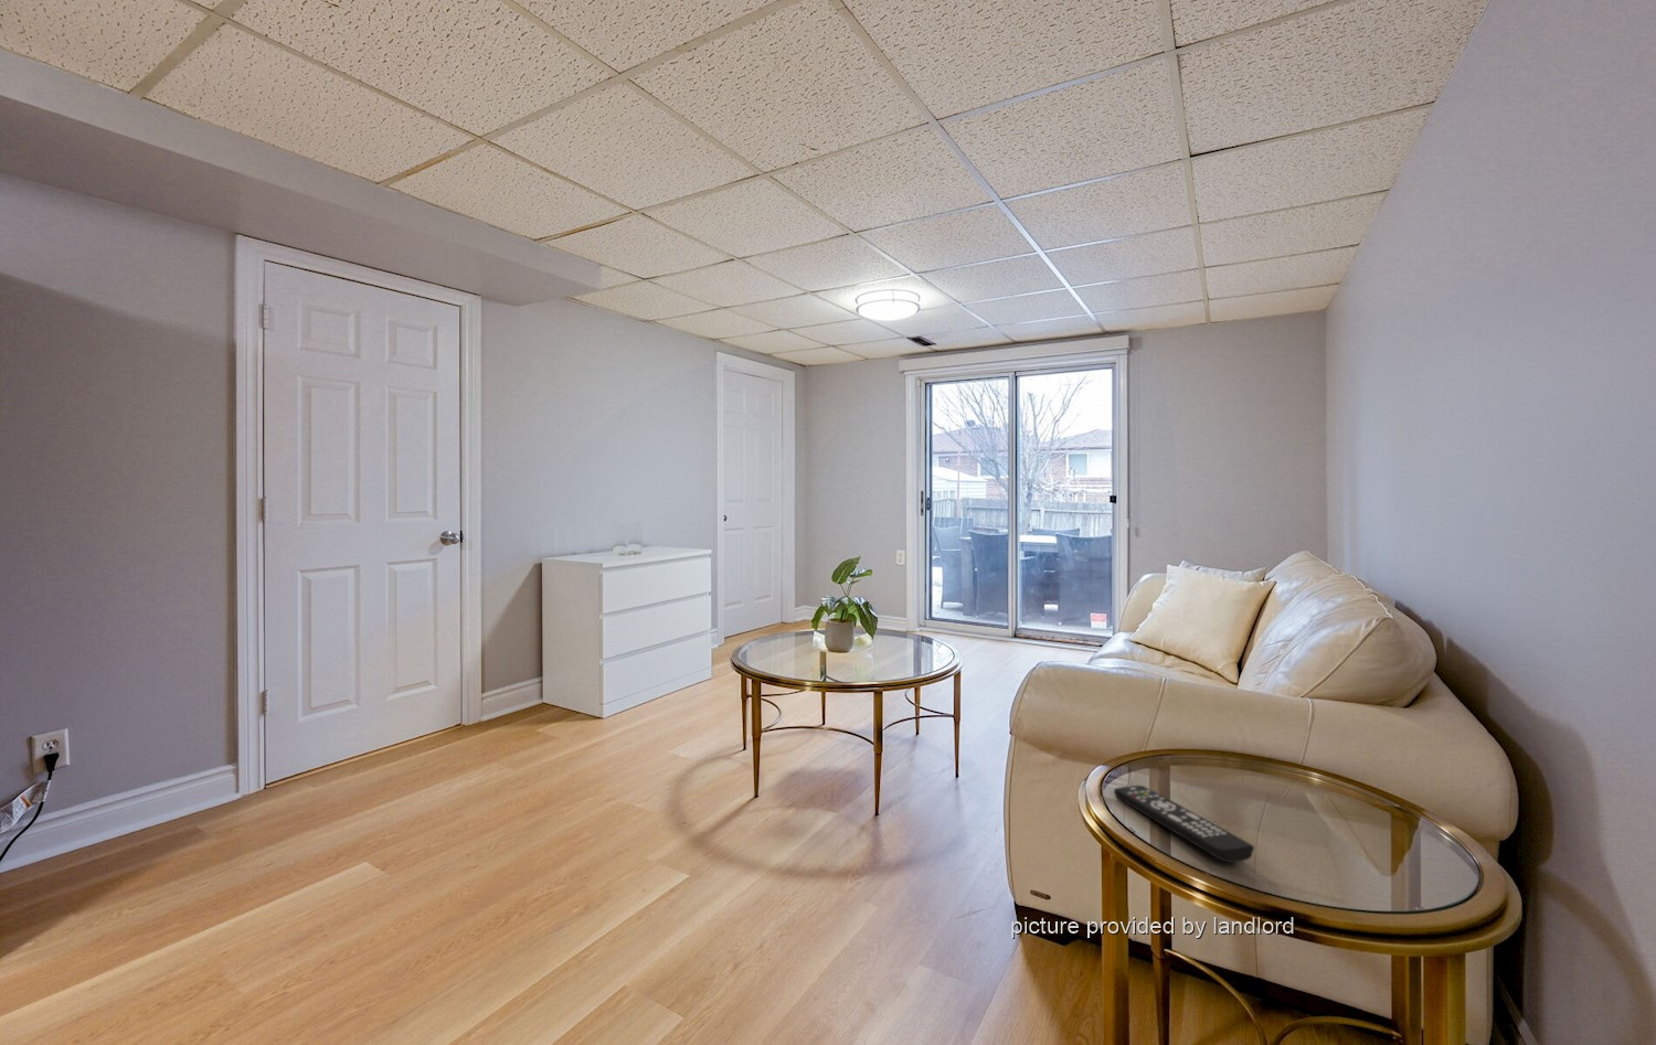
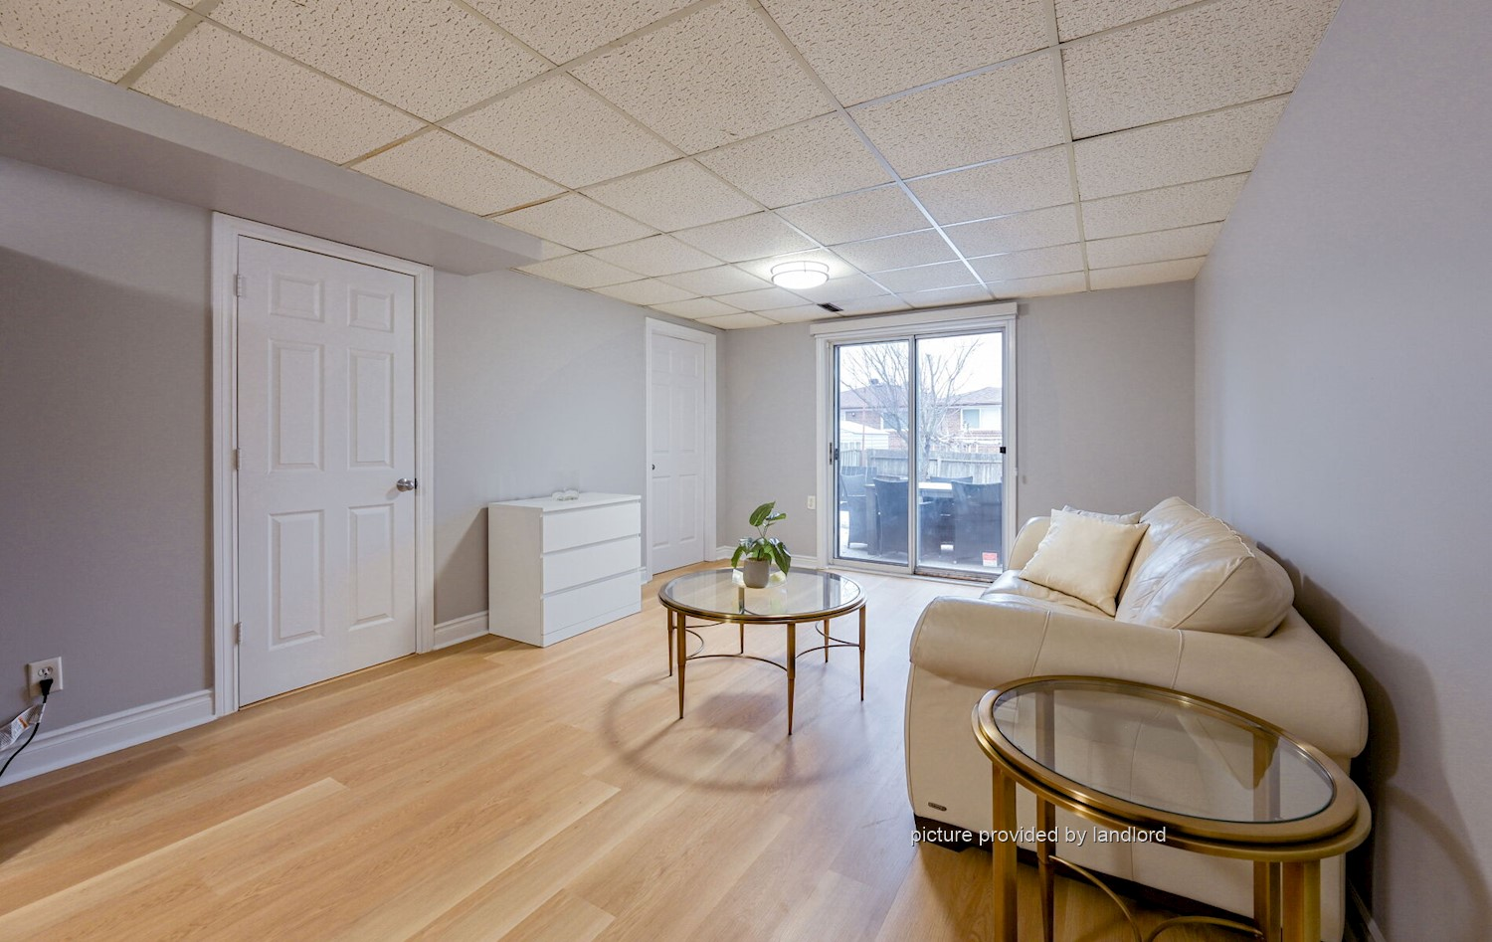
- remote control [1113,785,1255,863]
